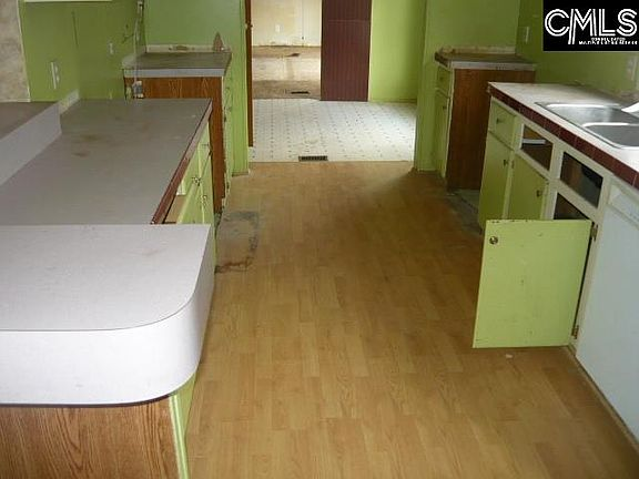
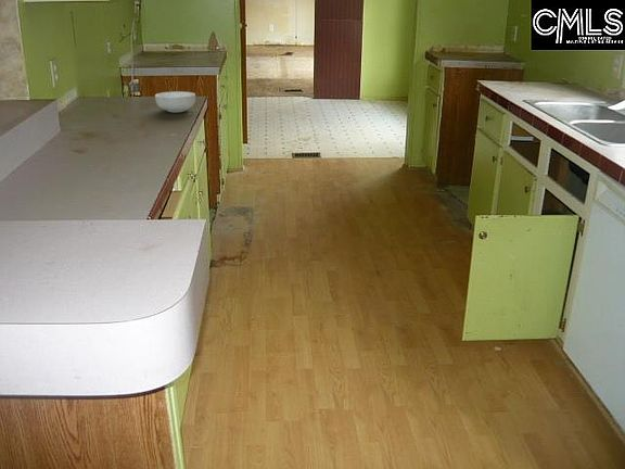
+ cereal bowl [154,90,196,113]
